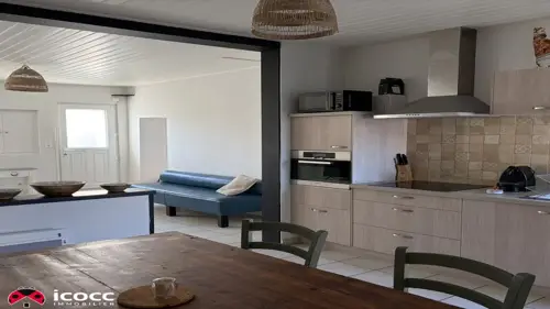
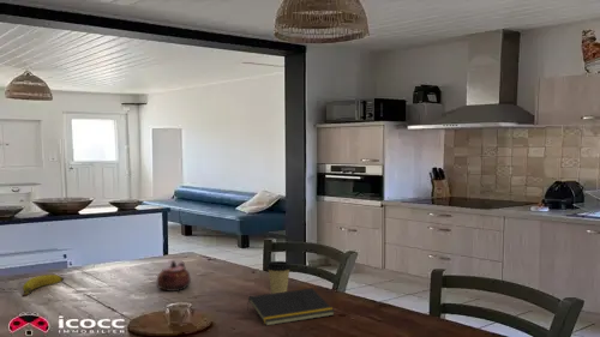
+ coffee cup [265,260,293,294]
+ notepad [246,288,336,327]
+ banana [22,273,65,297]
+ teapot [156,259,192,293]
